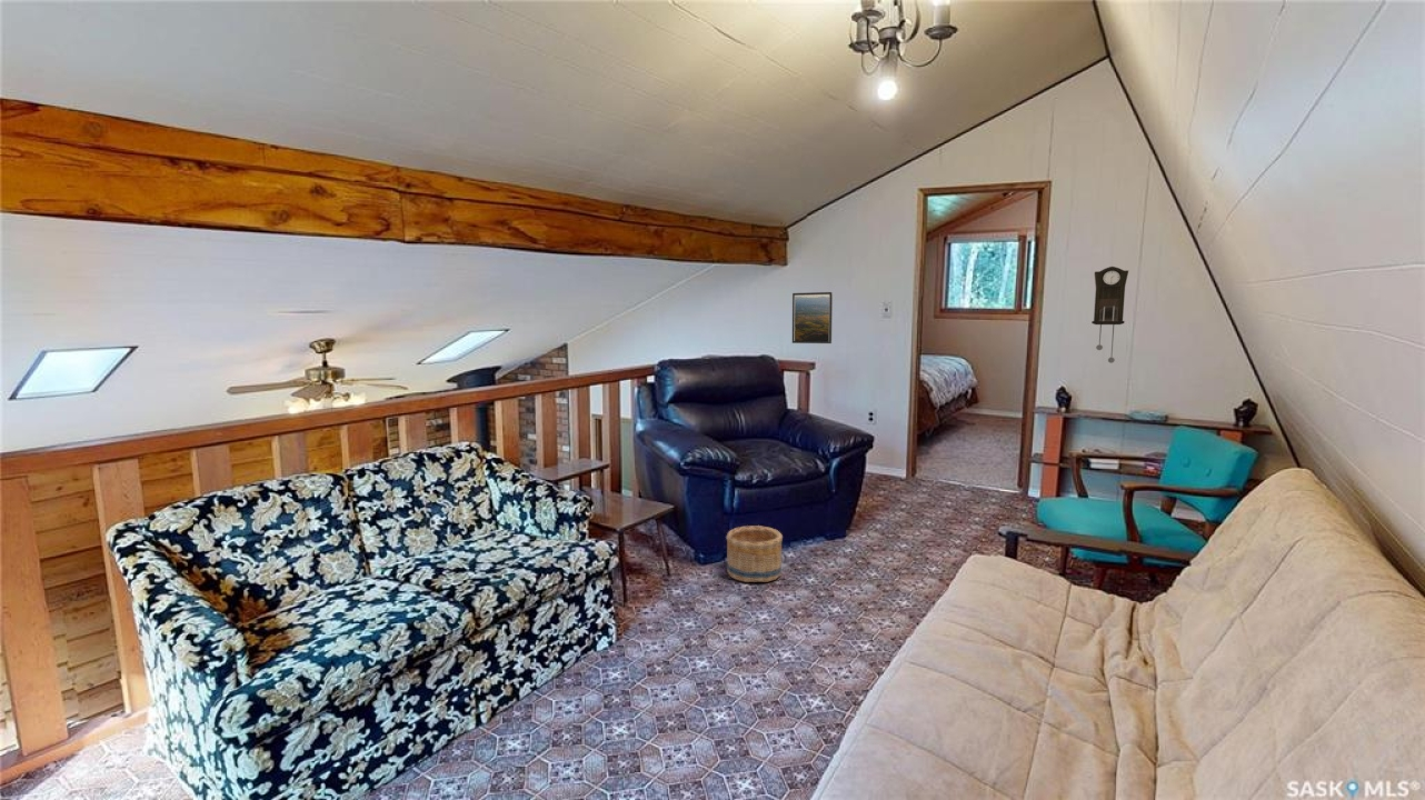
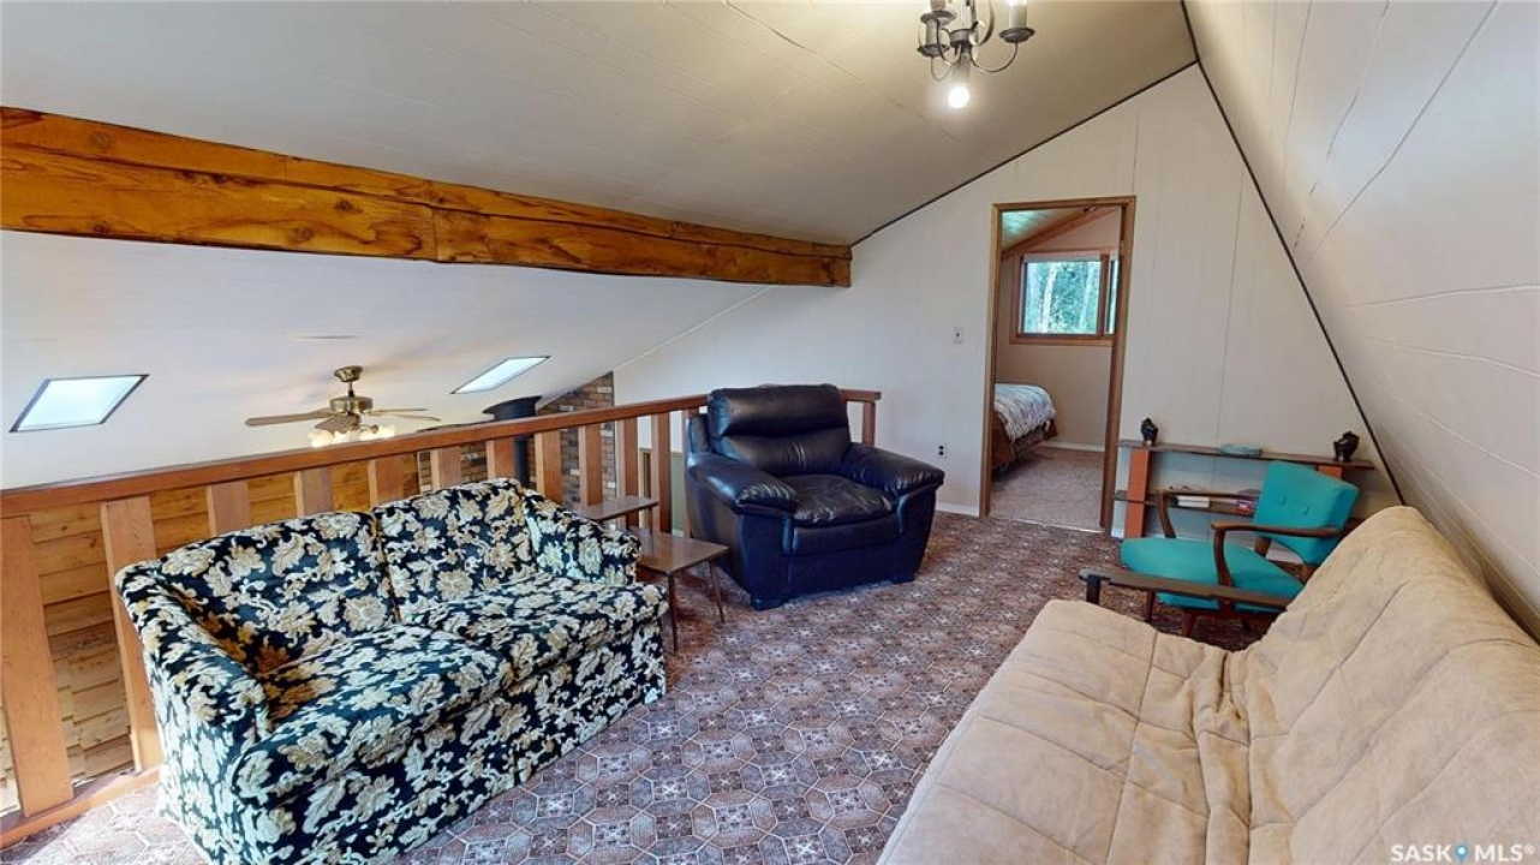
- pendulum clock [1090,266,1129,364]
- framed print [791,291,834,344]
- basket [725,524,784,583]
